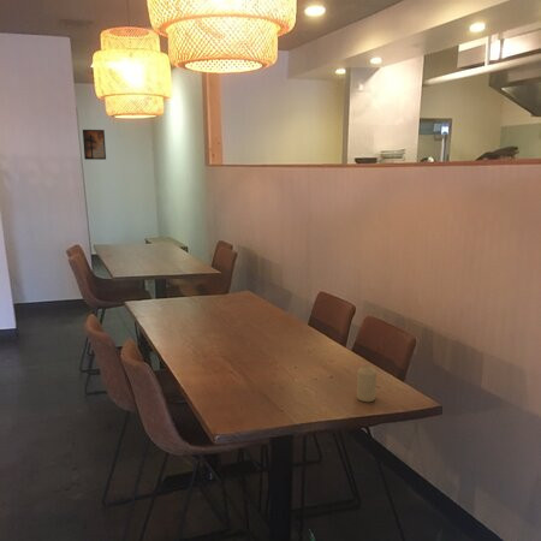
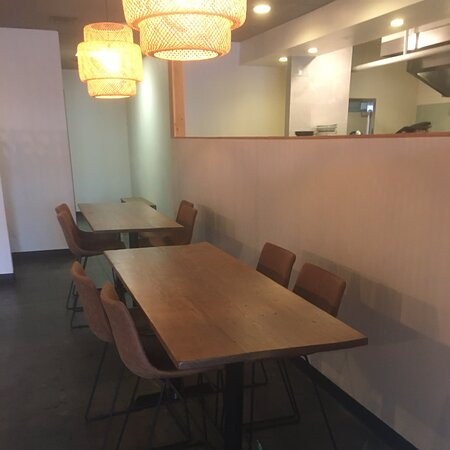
- candle [356,364,377,403]
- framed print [82,129,107,161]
